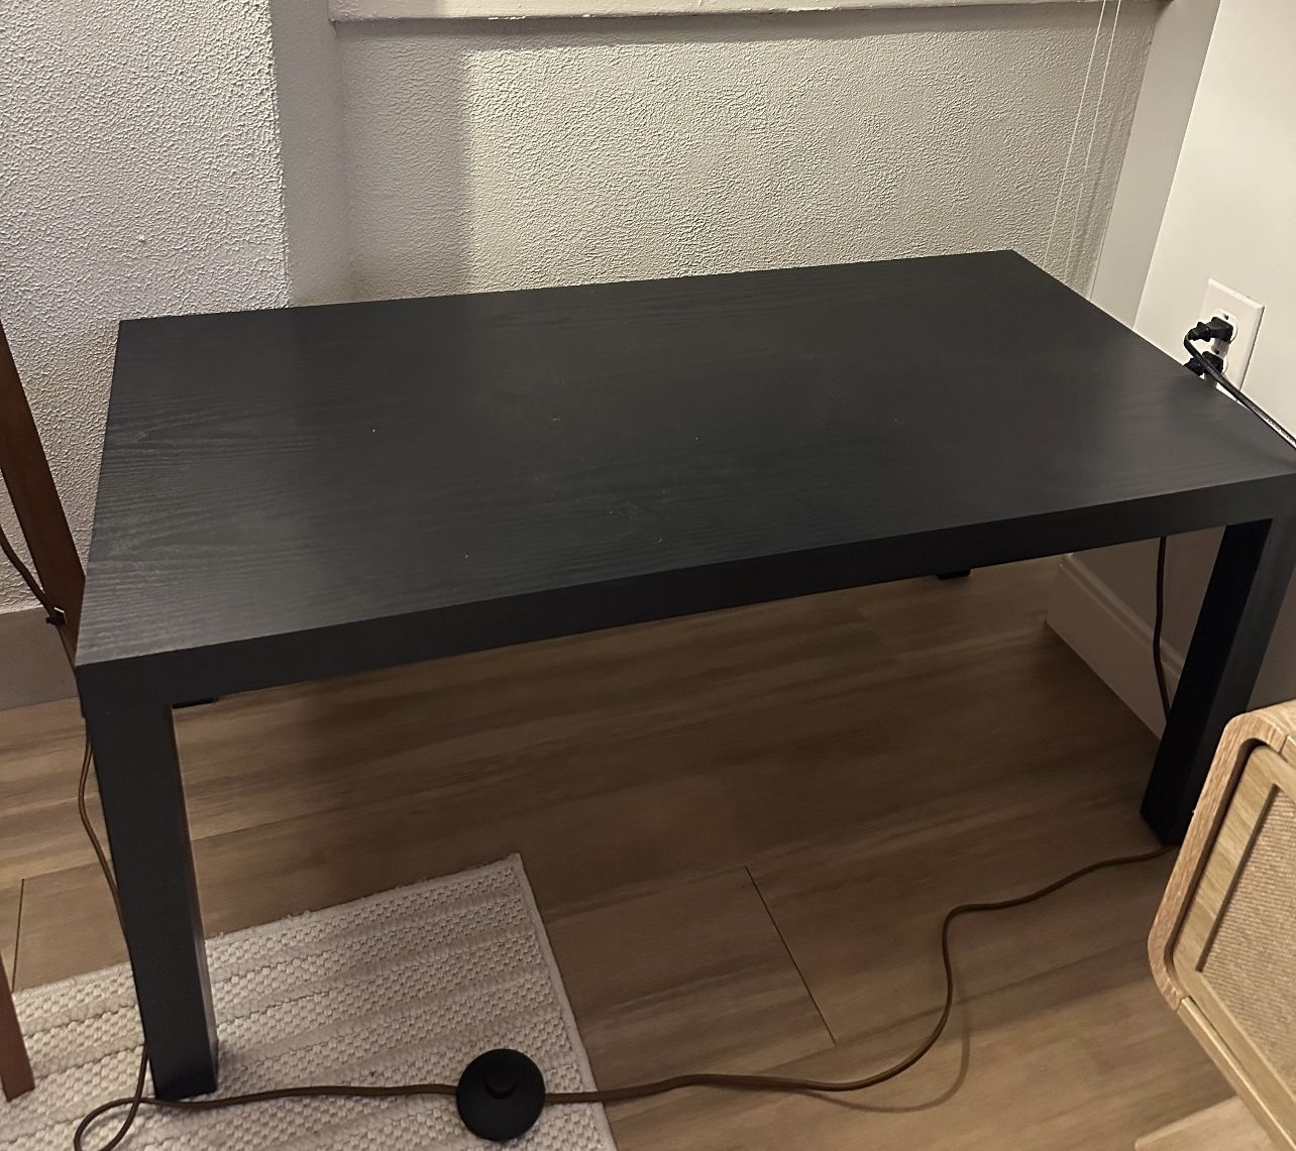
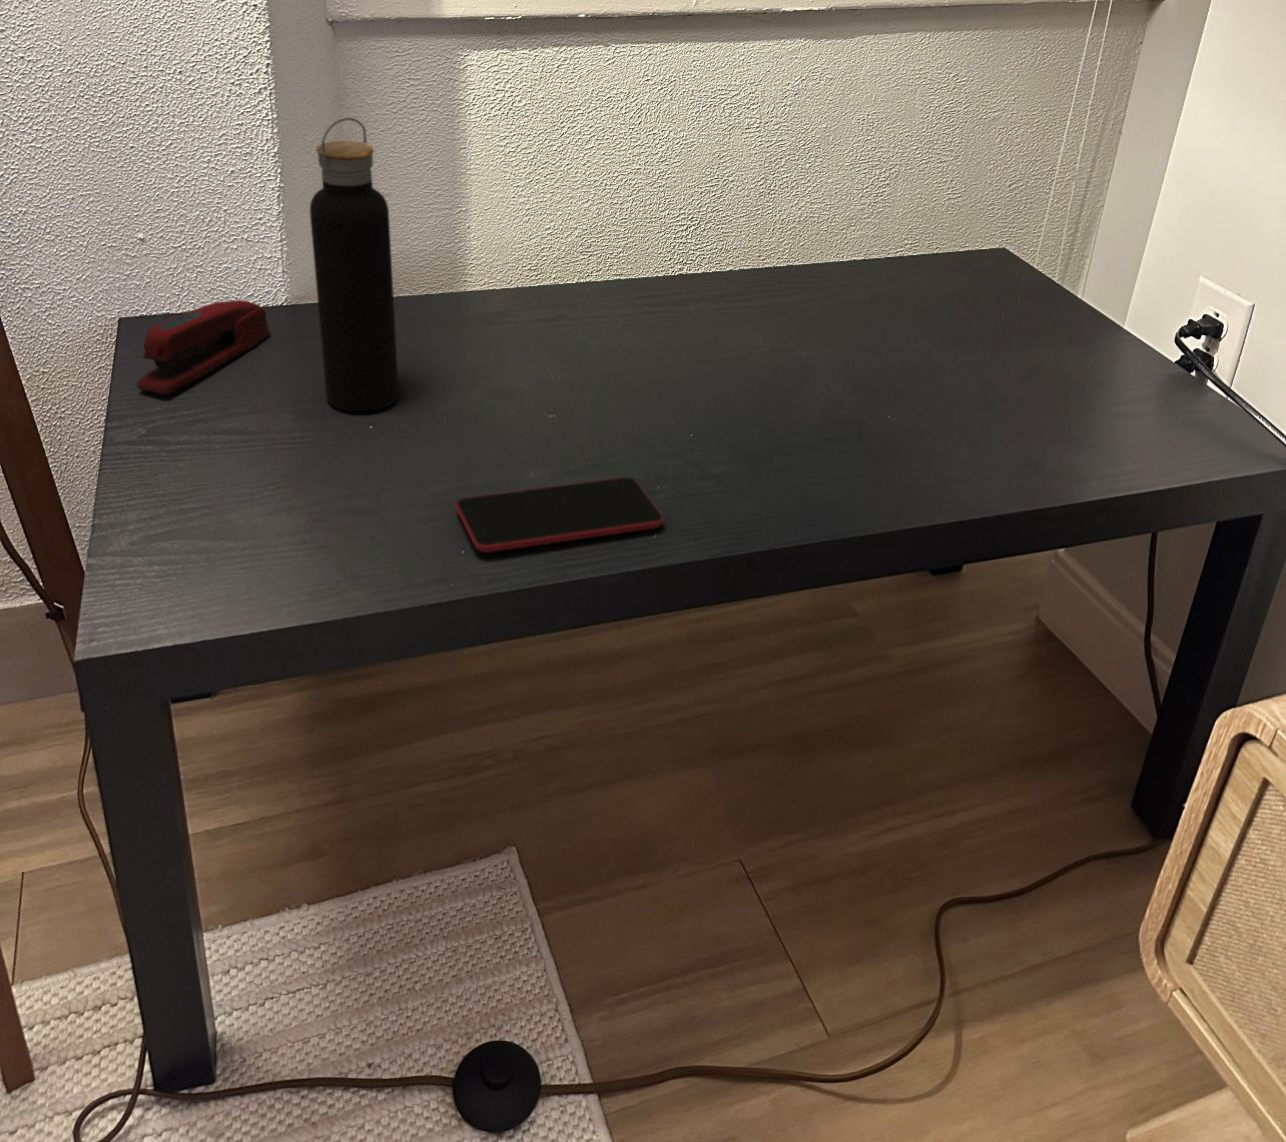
+ stapler [137,300,270,397]
+ smartphone [454,476,665,553]
+ water bottle [309,116,399,412]
